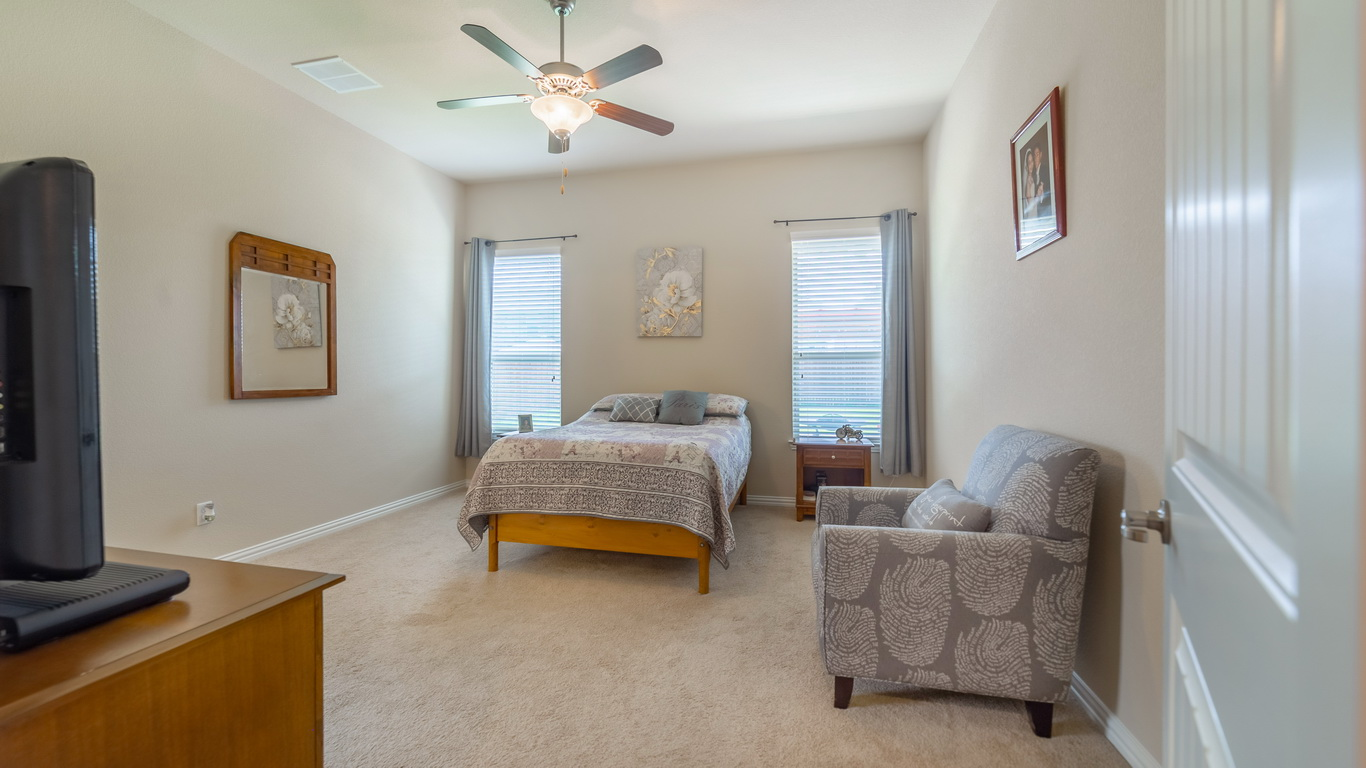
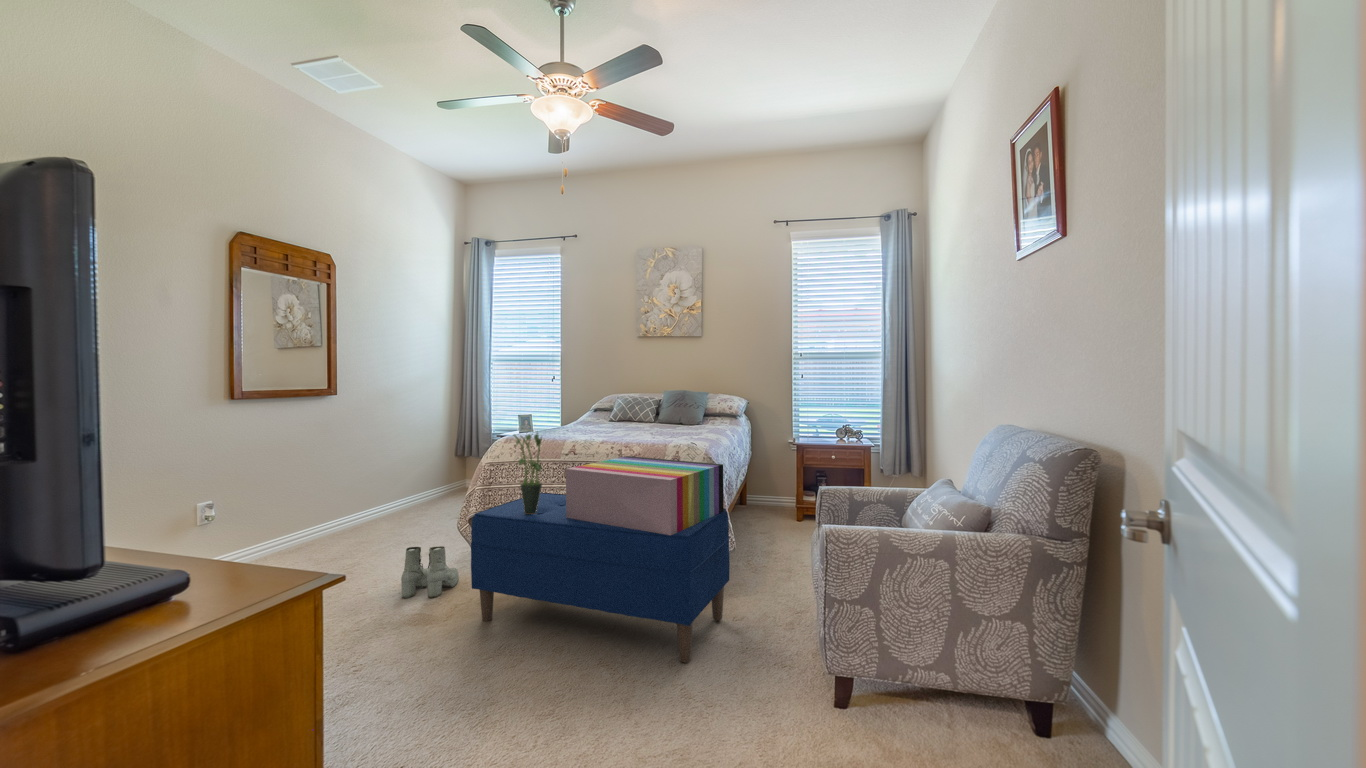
+ decorative box [565,455,725,535]
+ potted plant [508,429,543,514]
+ boots [400,545,460,599]
+ bench [470,492,730,663]
